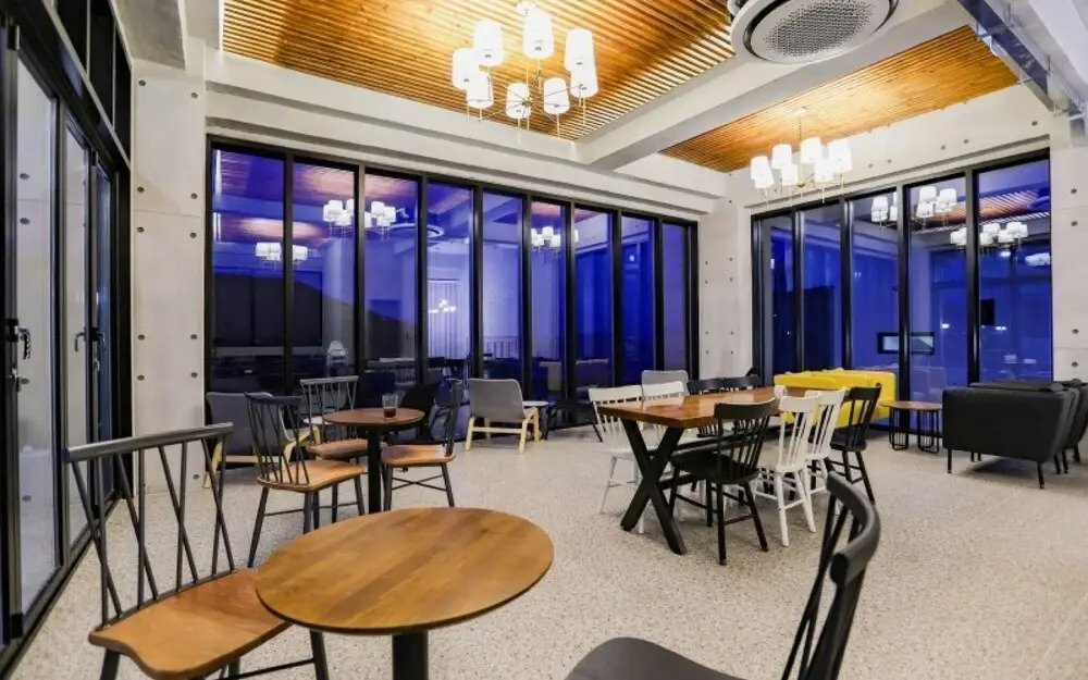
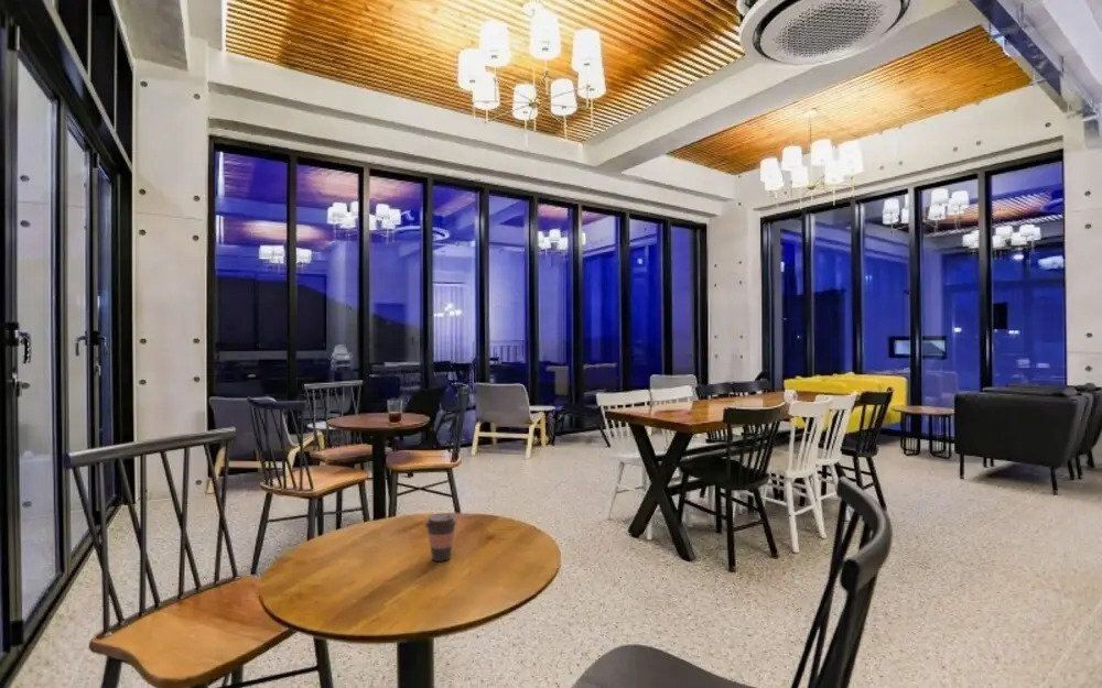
+ coffee cup [424,513,458,563]
